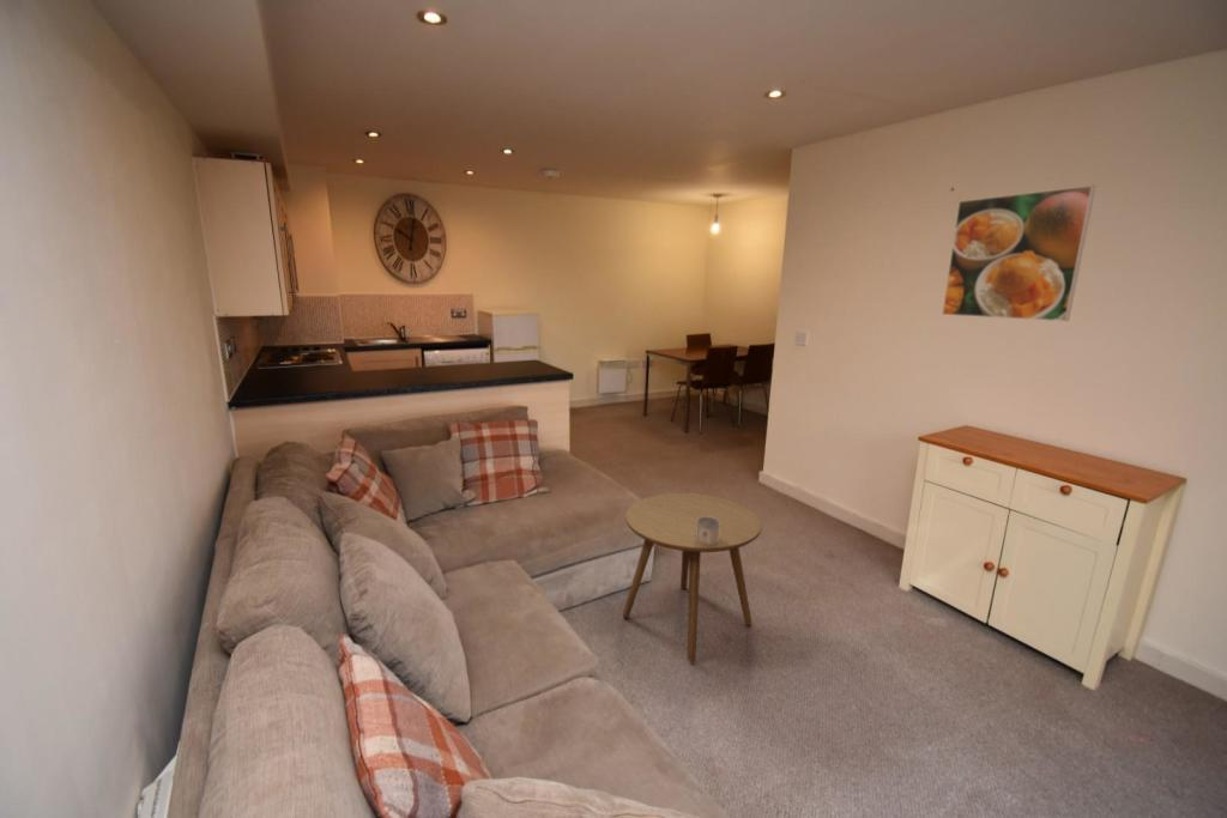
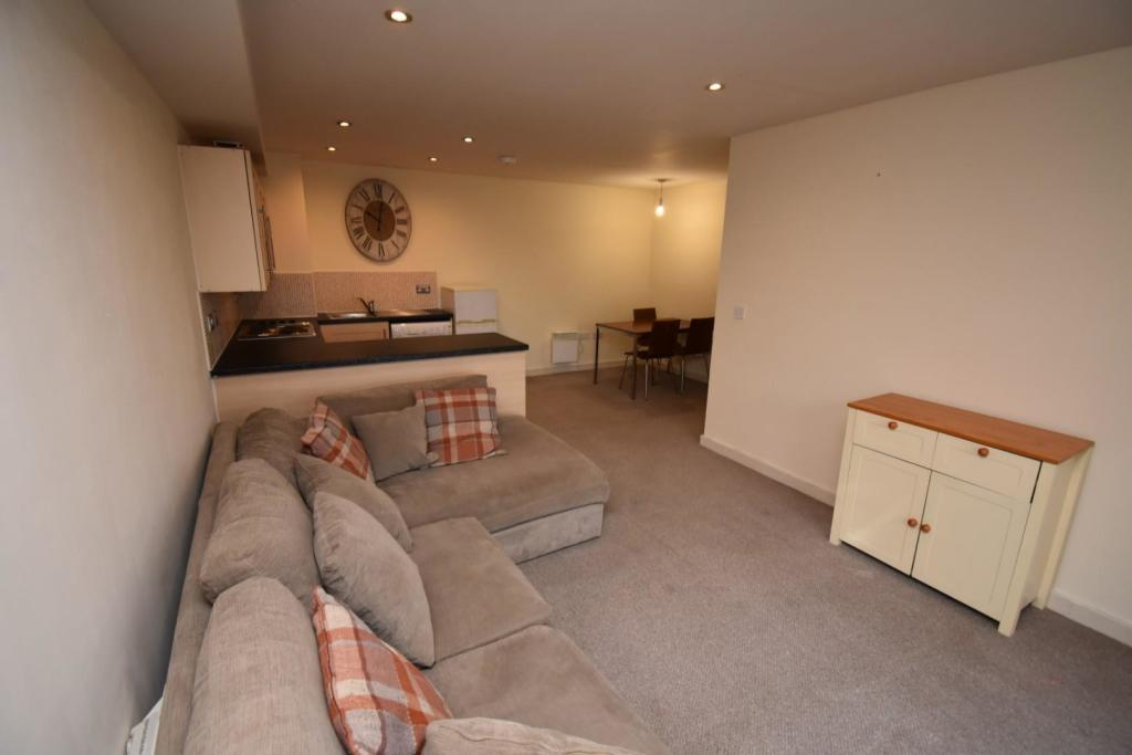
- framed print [941,184,1098,322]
- side table [622,492,763,664]
- mug [696,517,719,545]
